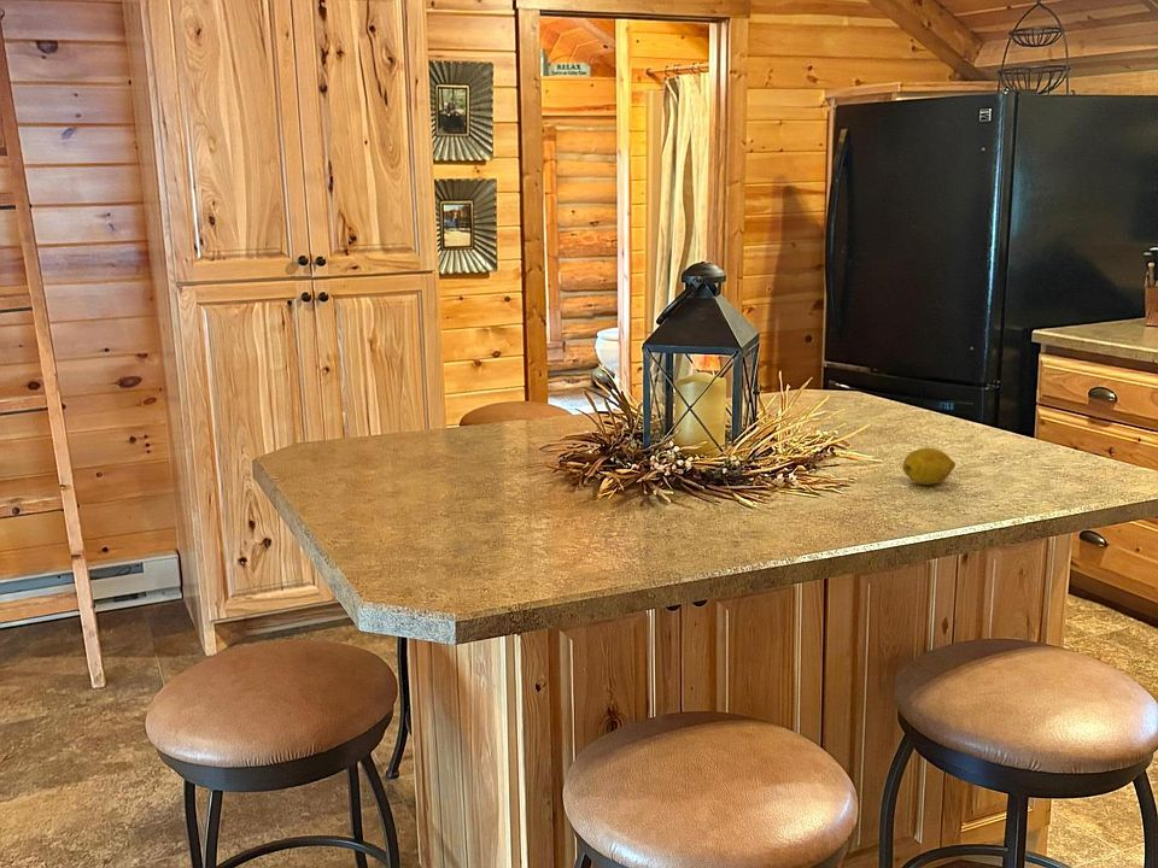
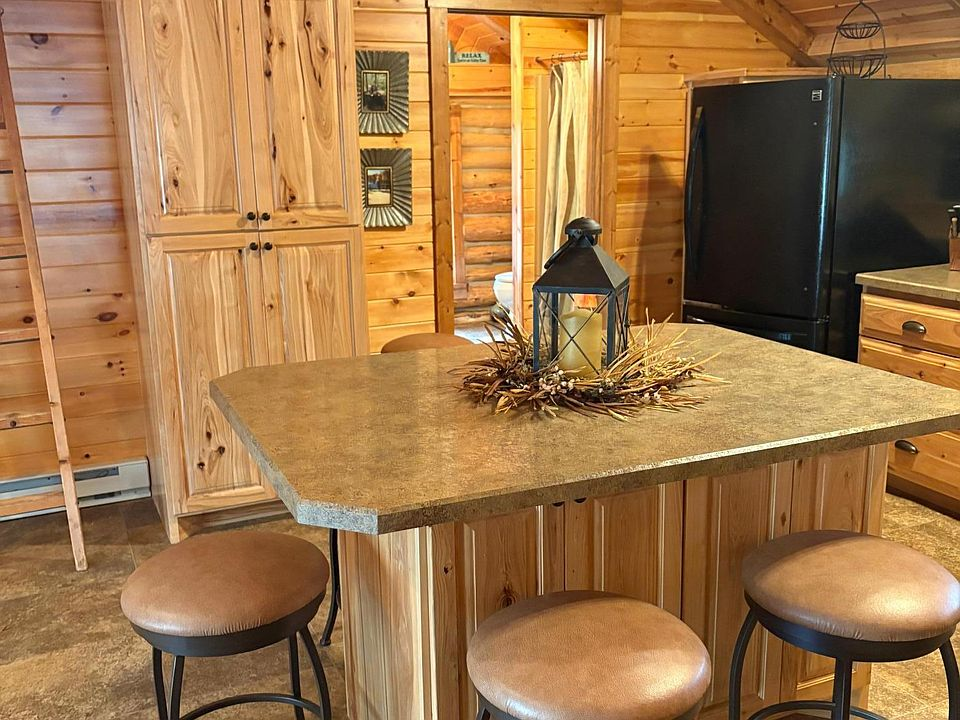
- fruit [901,447,957,486]
